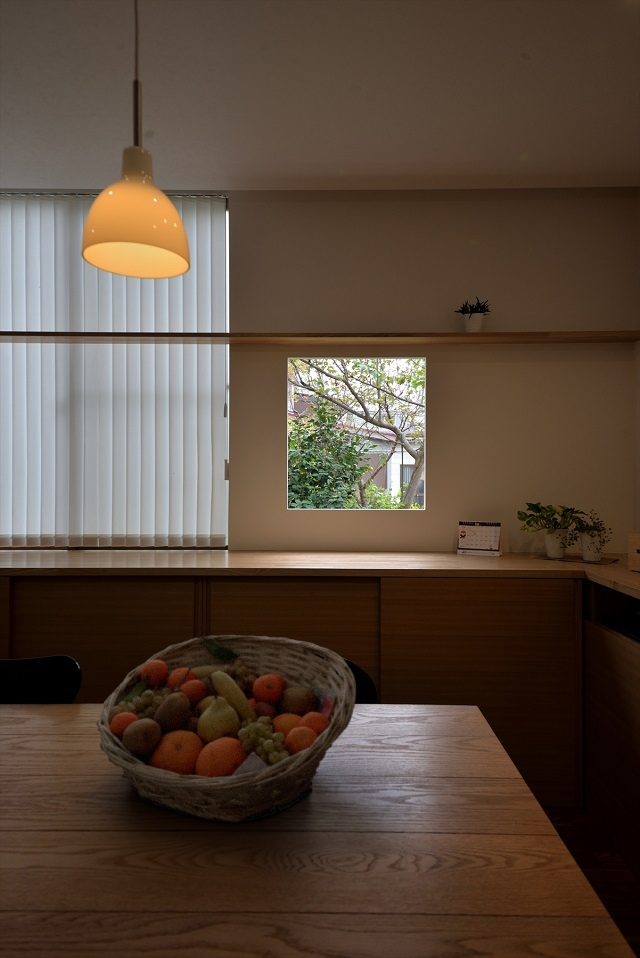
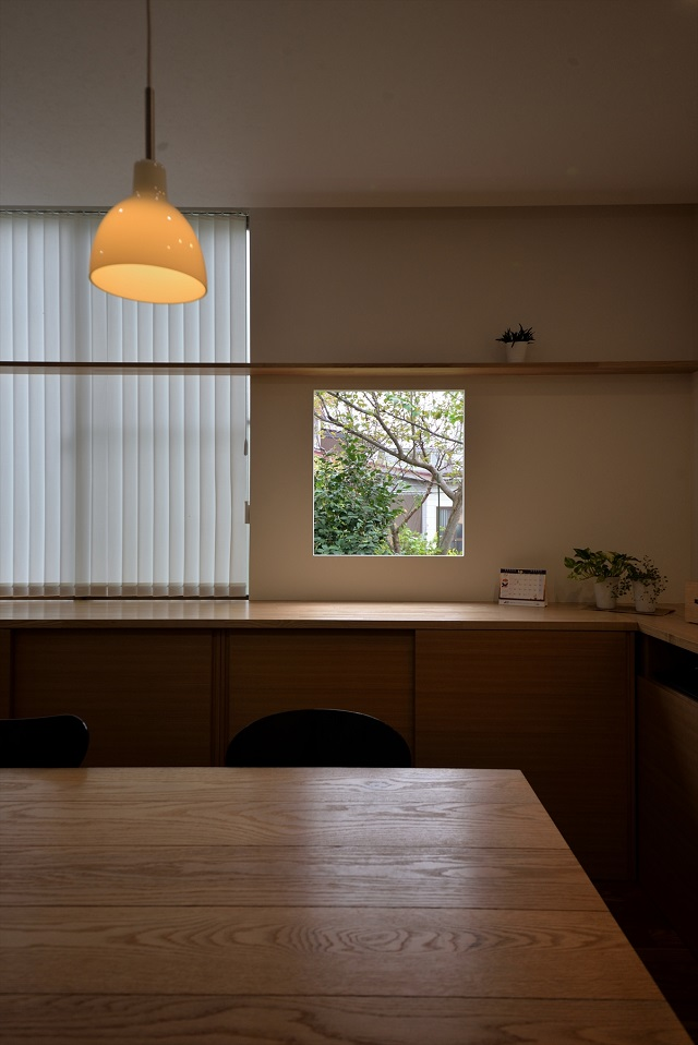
- fruit basket [95,634,357,823]
